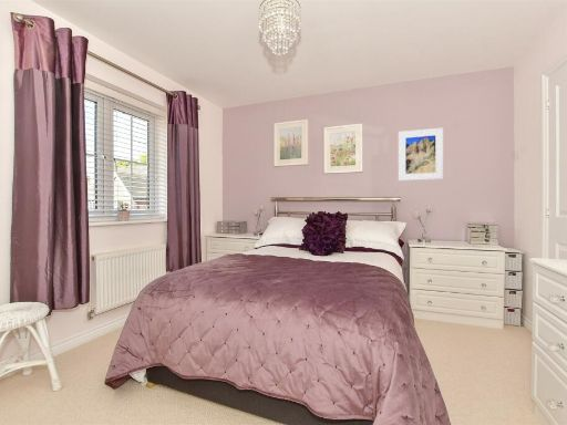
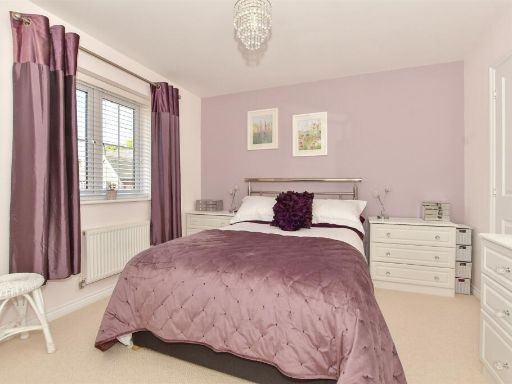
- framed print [398,127,444,182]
